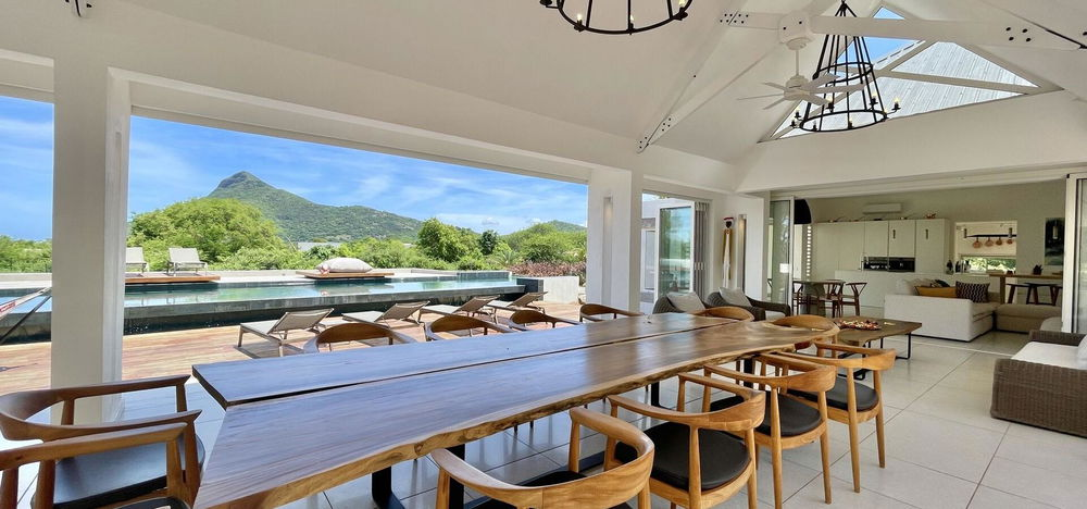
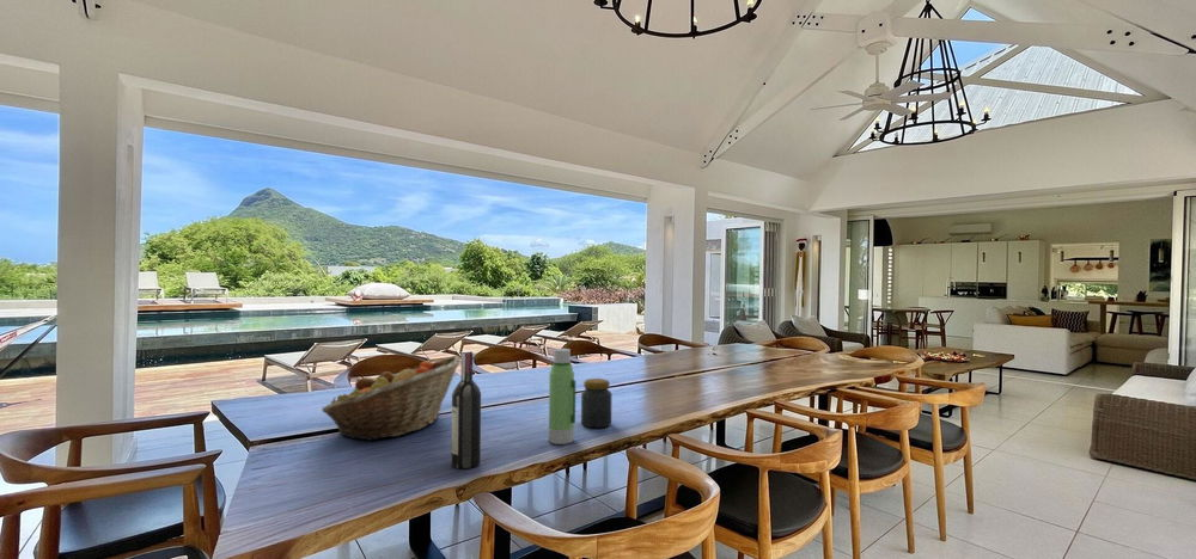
+ fruit basket [321,355,462,442]
+ water bottle [548,348,576,446]
+ jar [580,377,614,429]
+ wine bottle [450,350,482,471]
